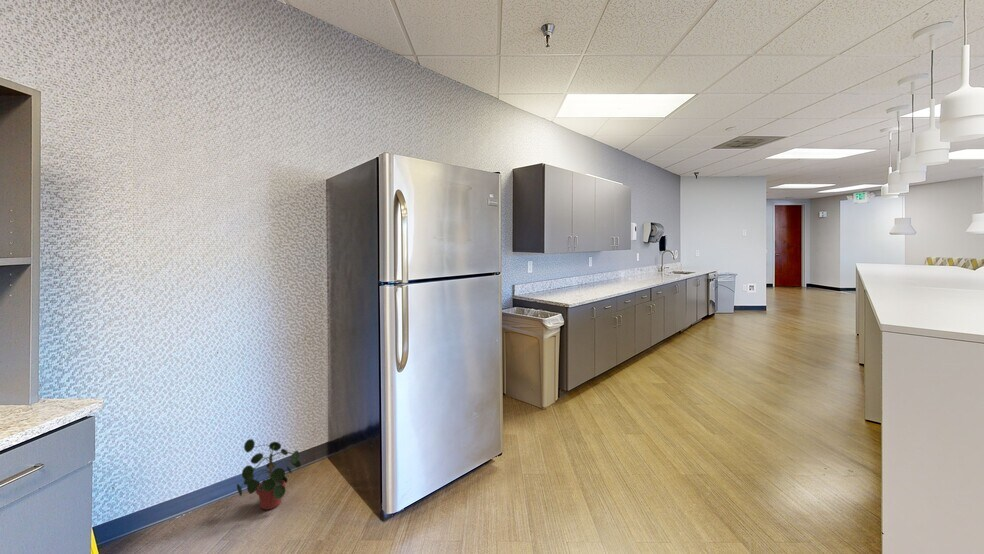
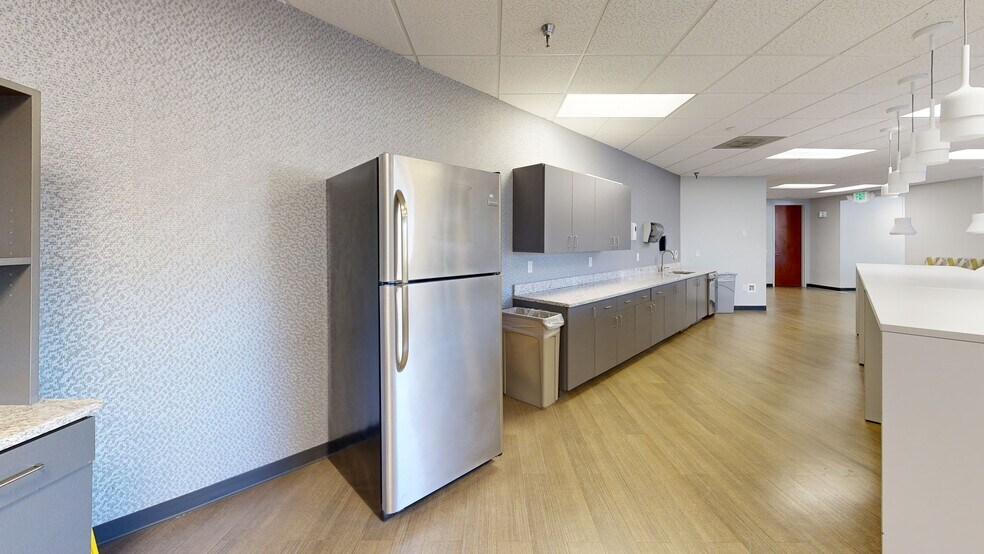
- potted plant [236,438,302,510]
